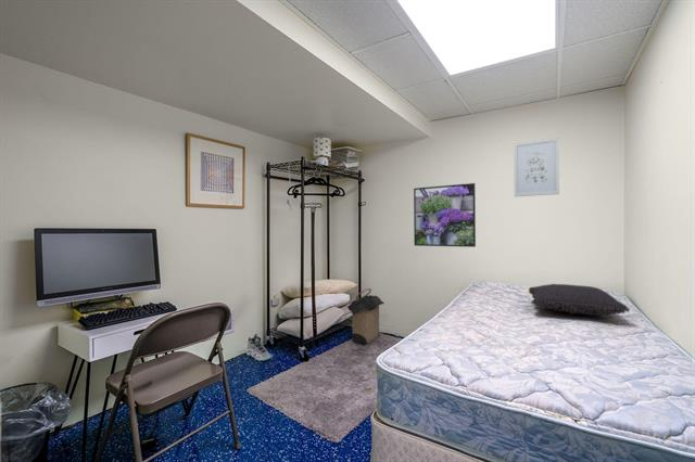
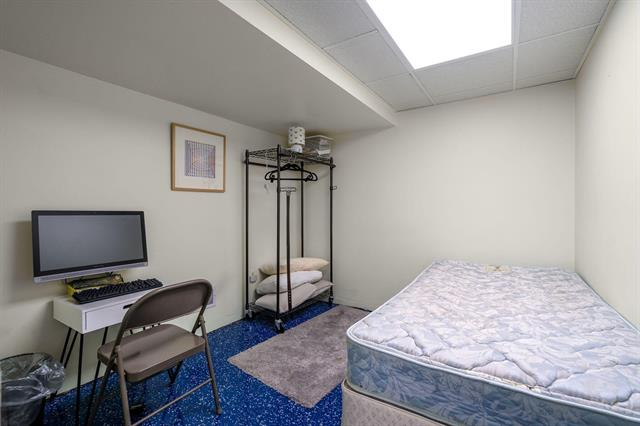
- wall art [513,137,560,198]
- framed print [413,182,477,248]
- laundry hamper [346,287,386,346]
- sneaker [245,333,273,362]
- pillow [528,283,631,317]
